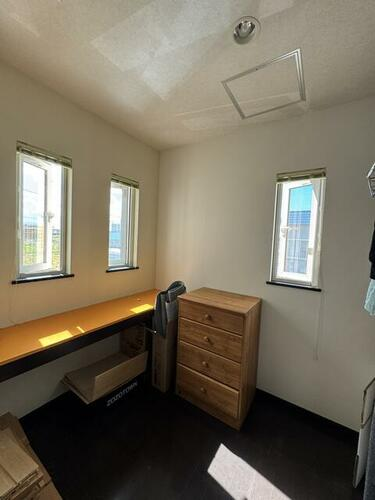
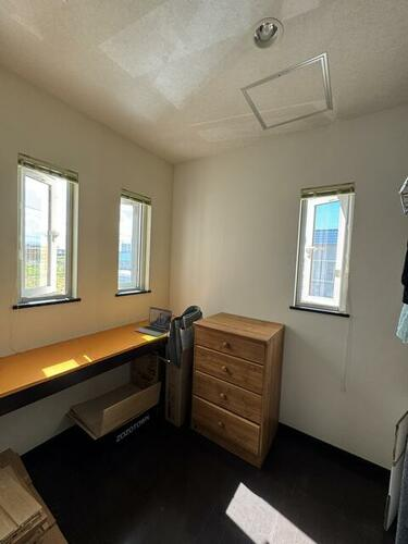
+ laptop [134,306,173,337]
